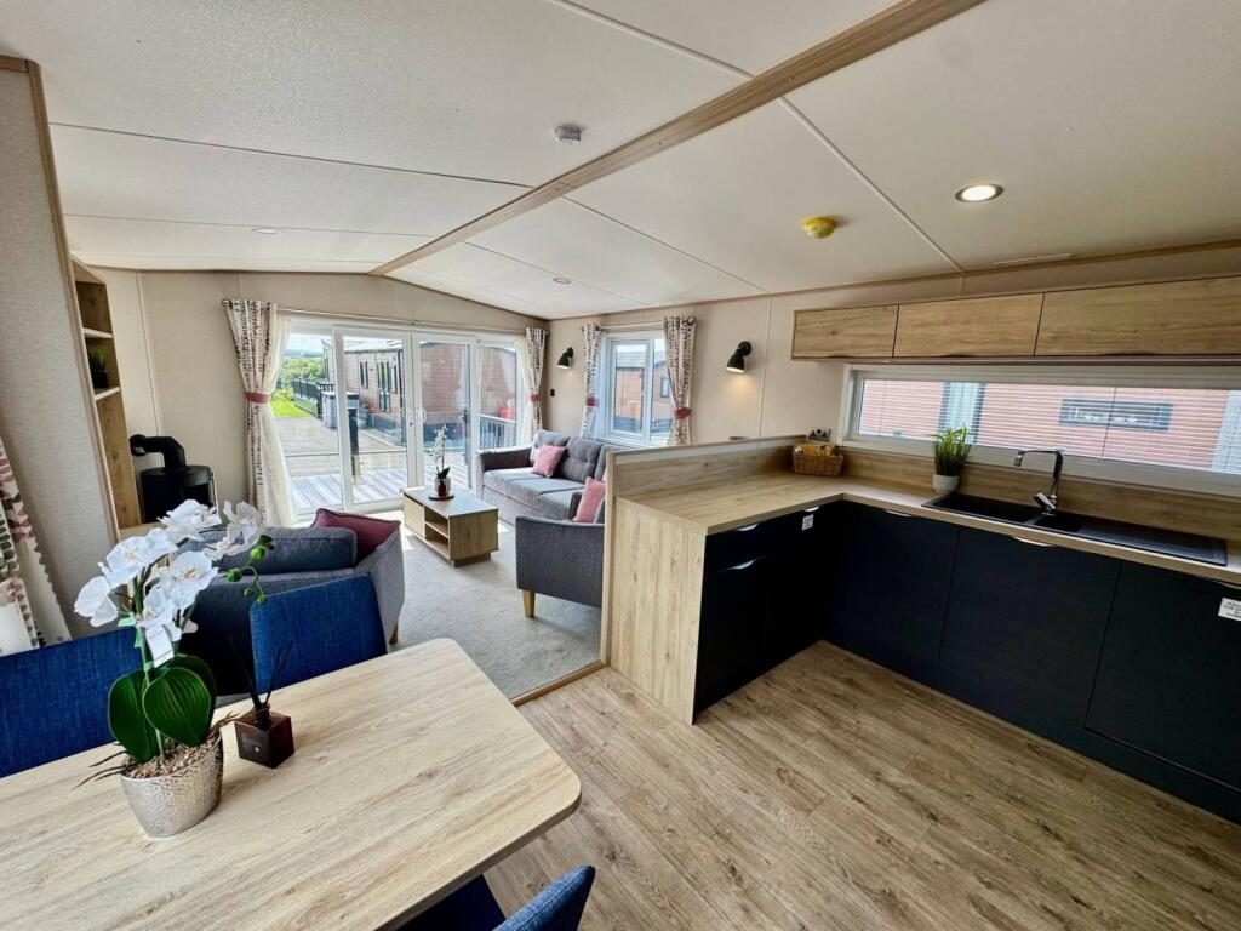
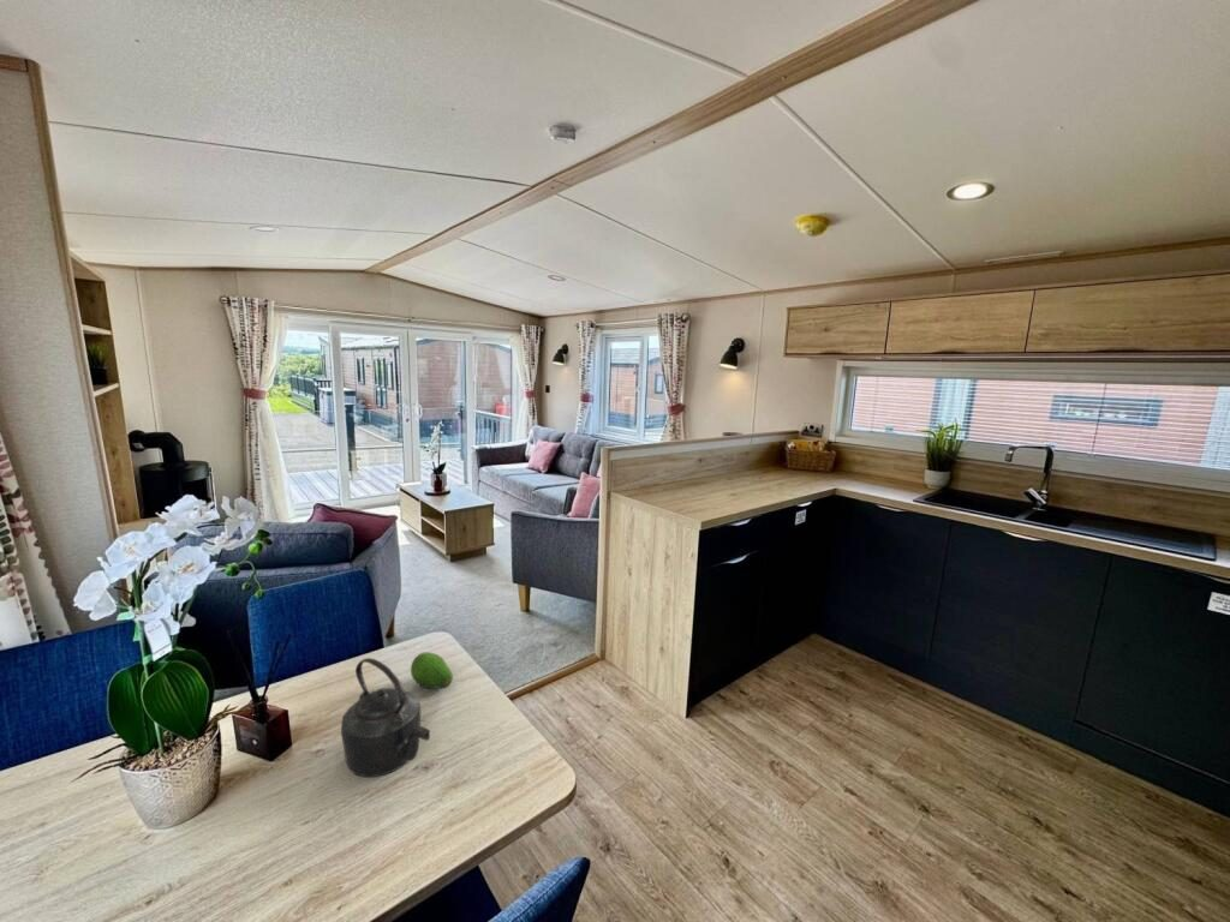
+ kettle [340,657,431,778]
+ fruit [410,651,454,690]
